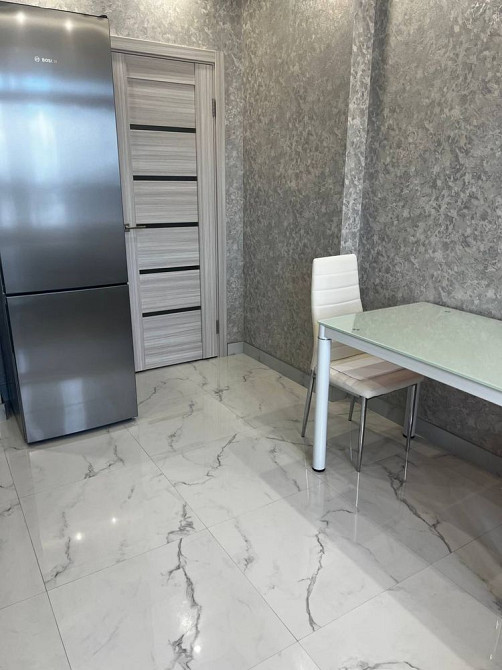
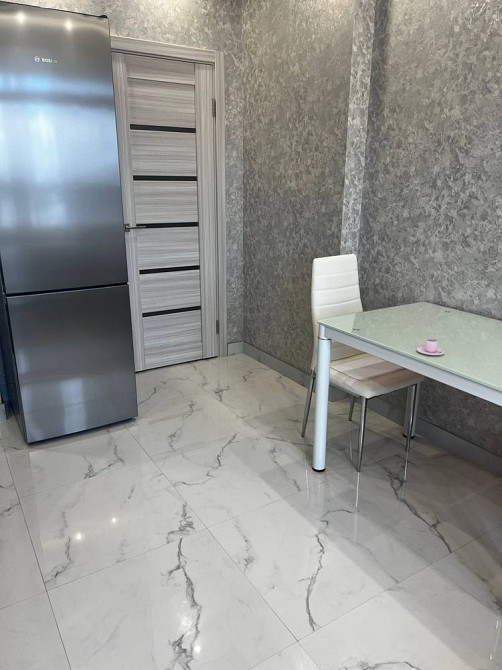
+ teacup [416,337,445,356]
